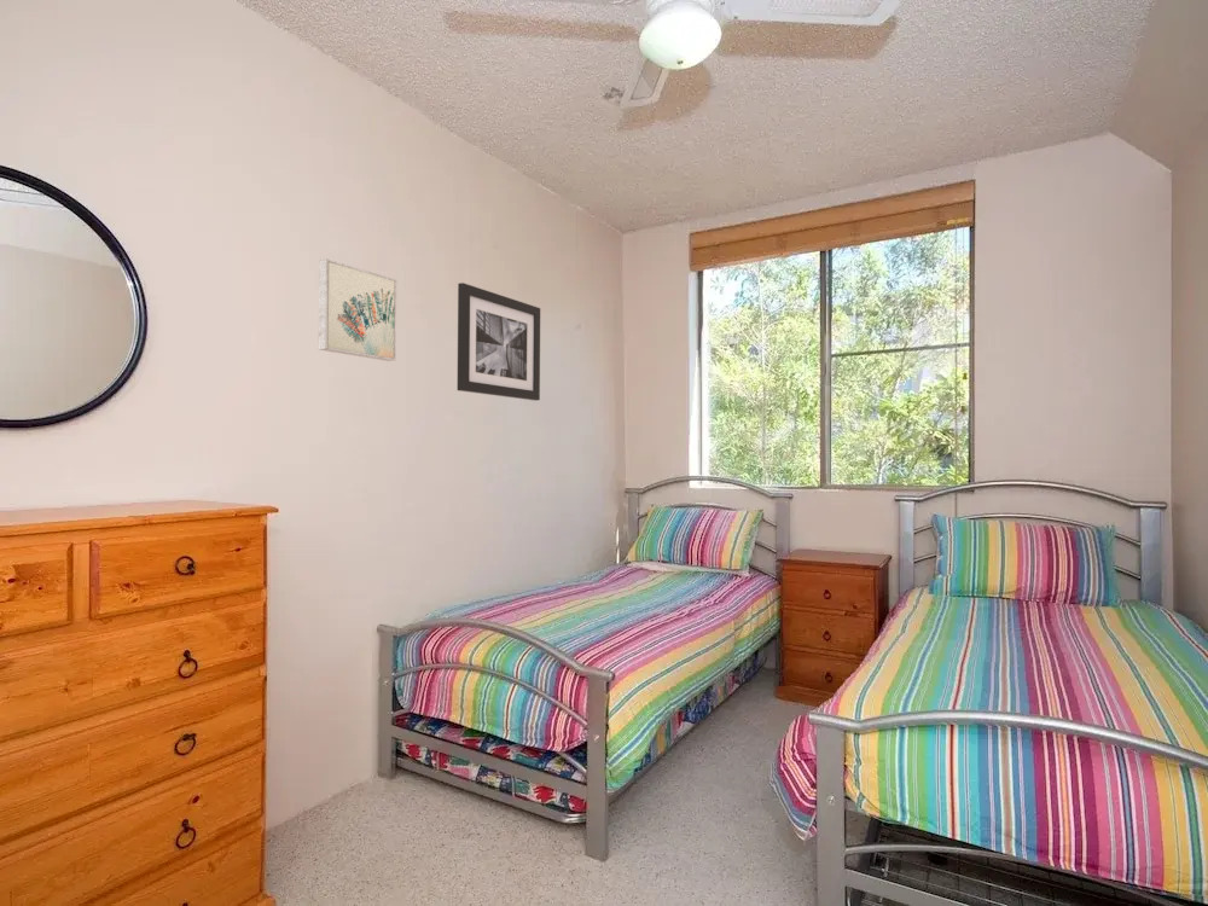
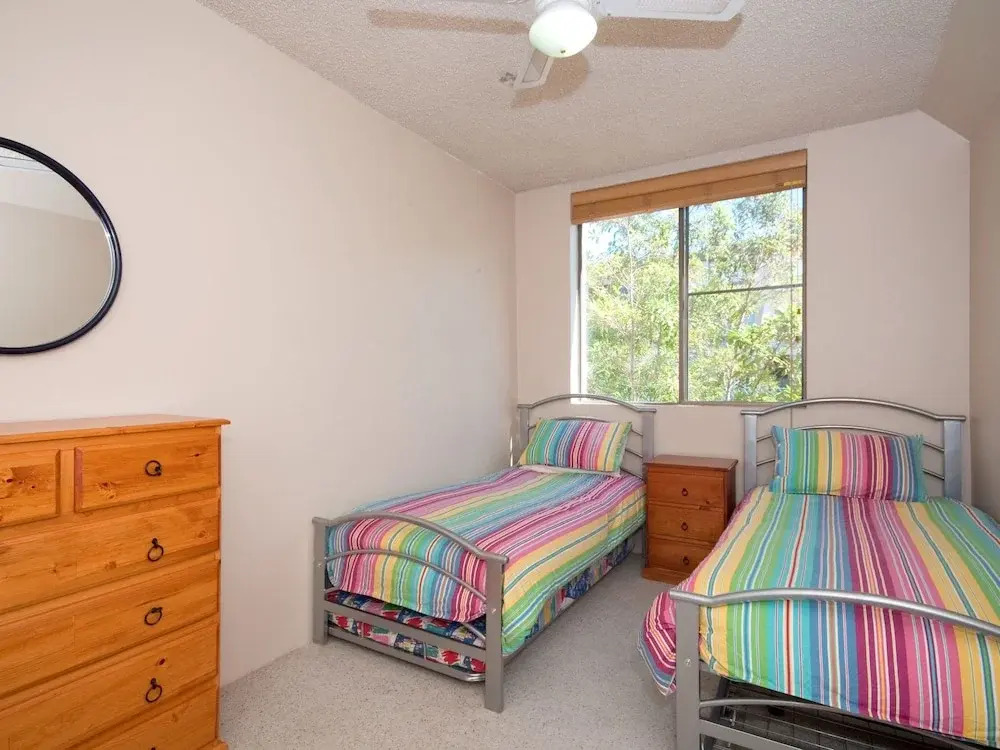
- wall art [457,281,541,402]
- wall art [318,257,397,362]
